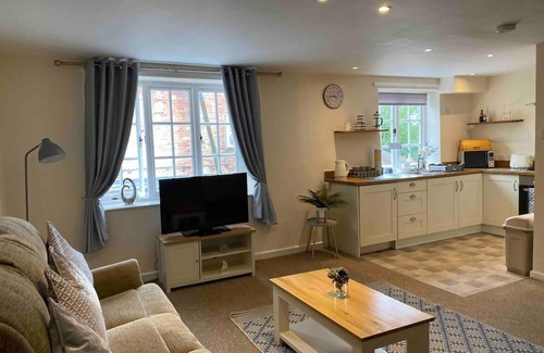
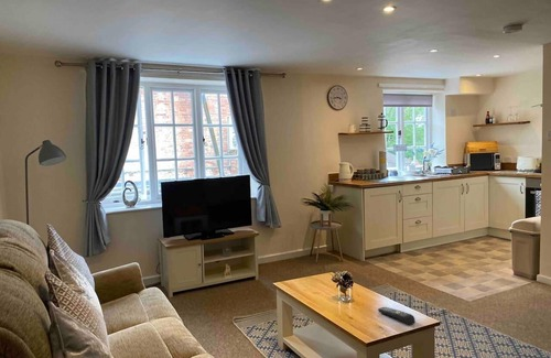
+ remote control [377,306,417,325]
